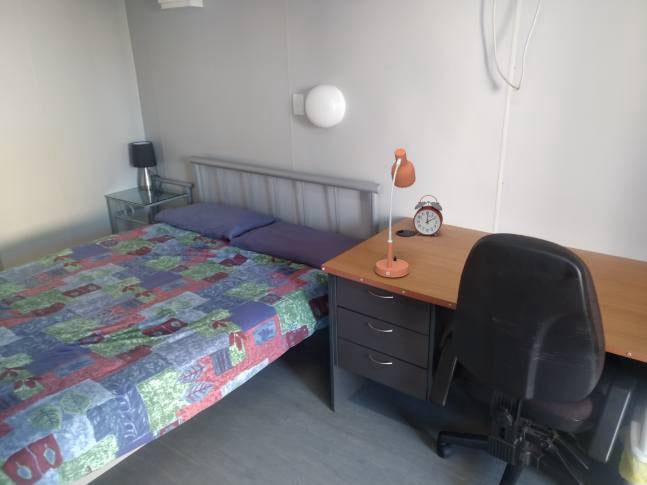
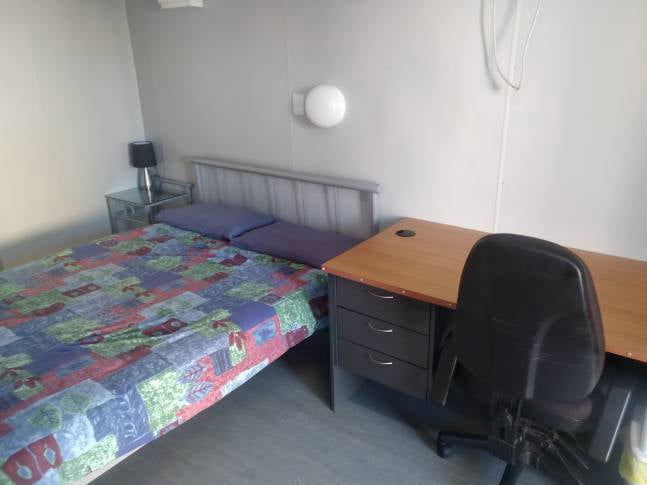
- alarm clock [412,194,444,237]
- desk lamp [374,147,417,278]
